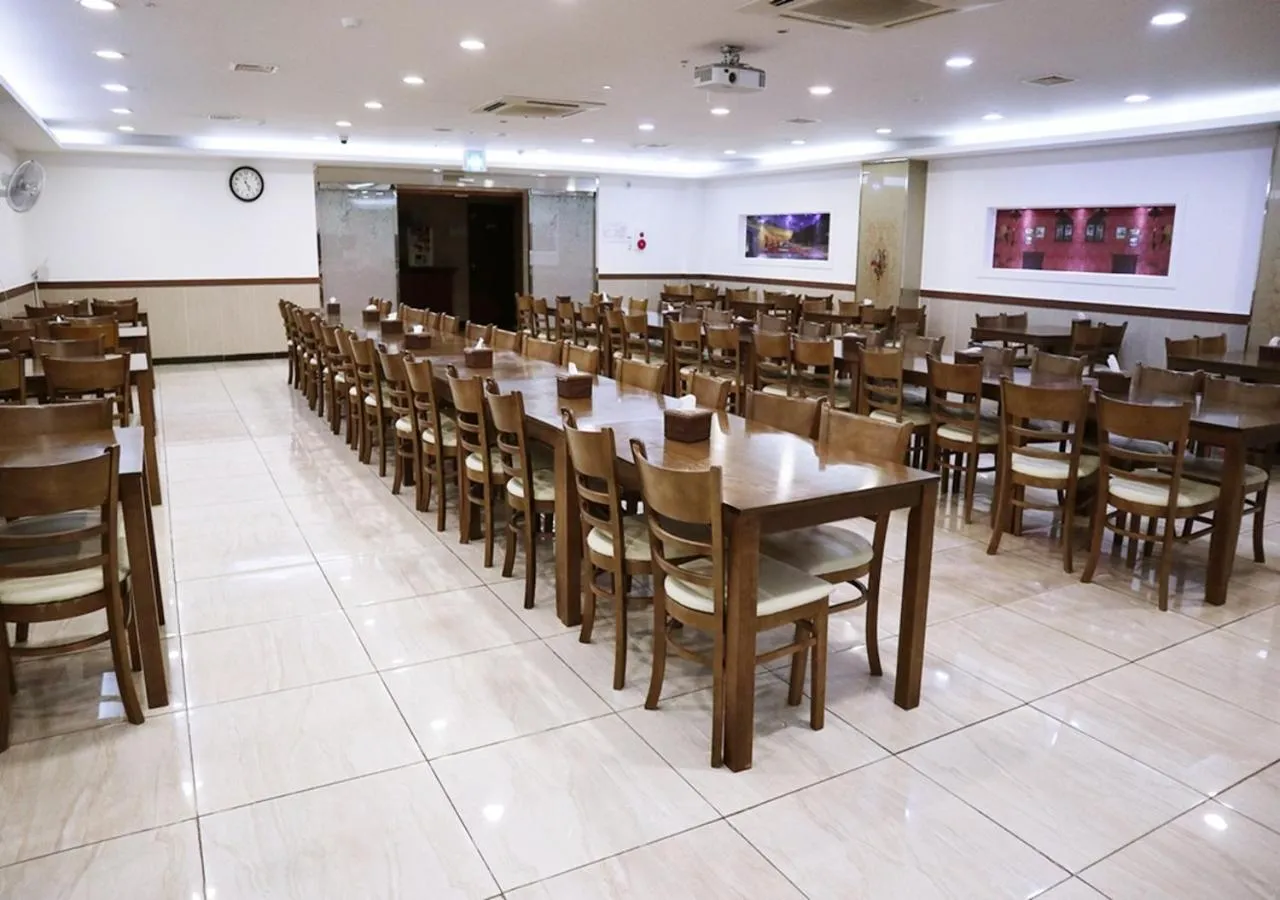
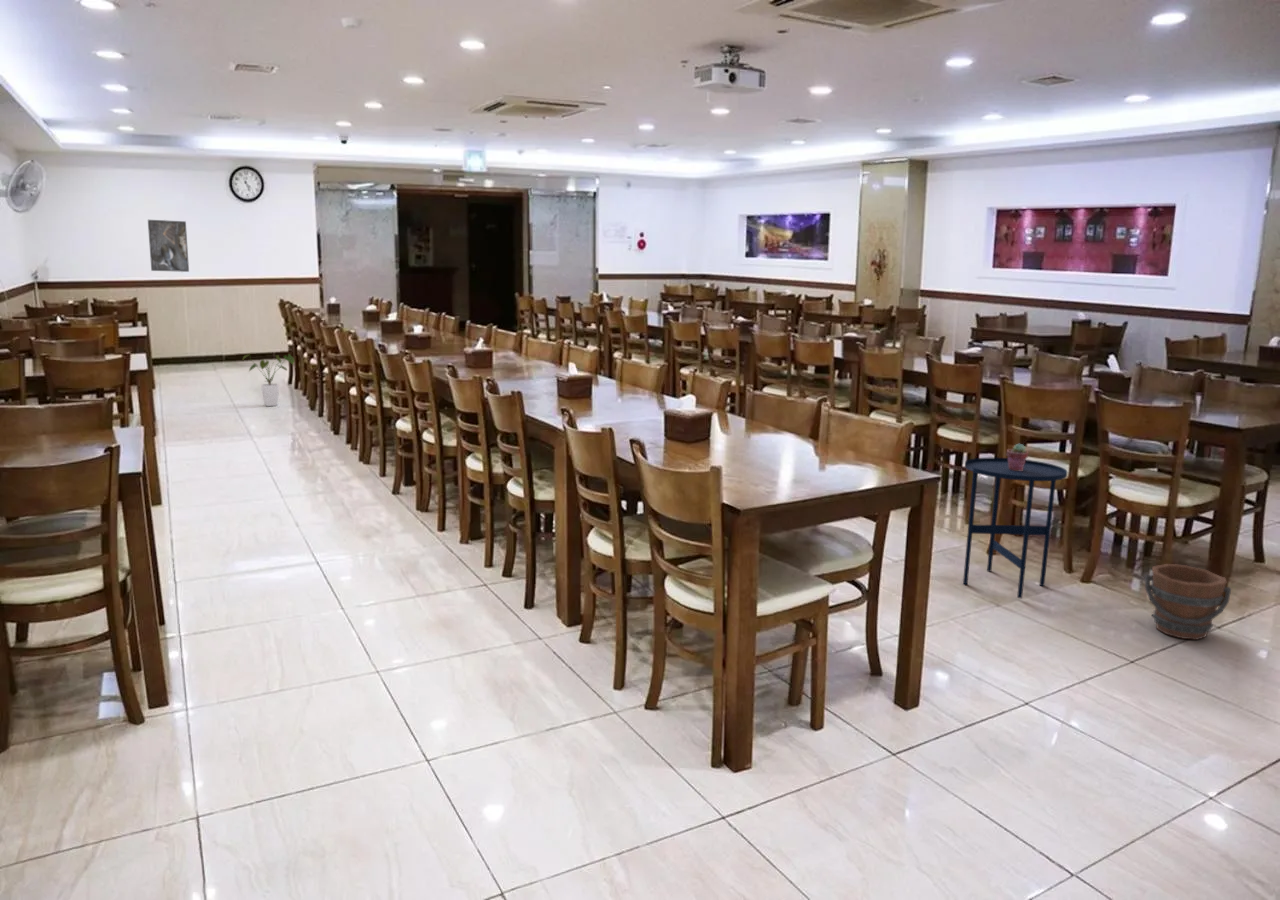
+ house plant [242,352,295,407]
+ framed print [147,219,190,273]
+ bucket [1144,563,1232,641]
+ potted succulent [1006,443,1030,471]
+ side table [962,457,1068,599]
